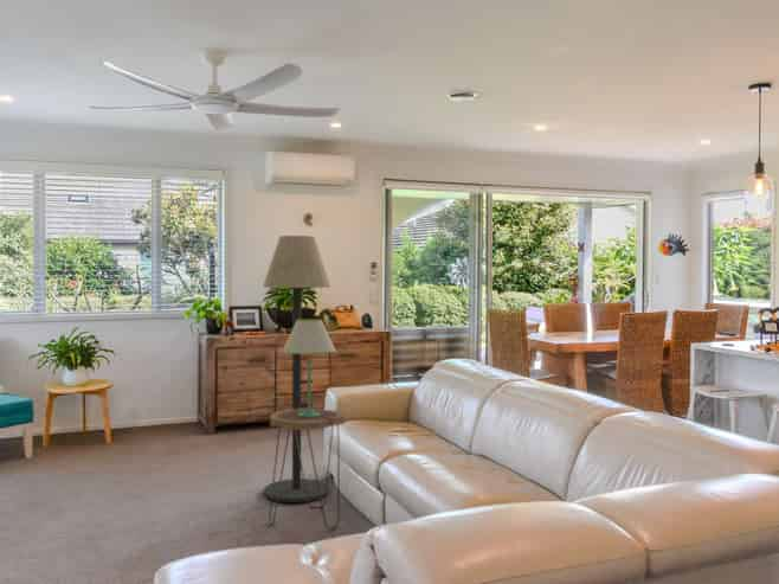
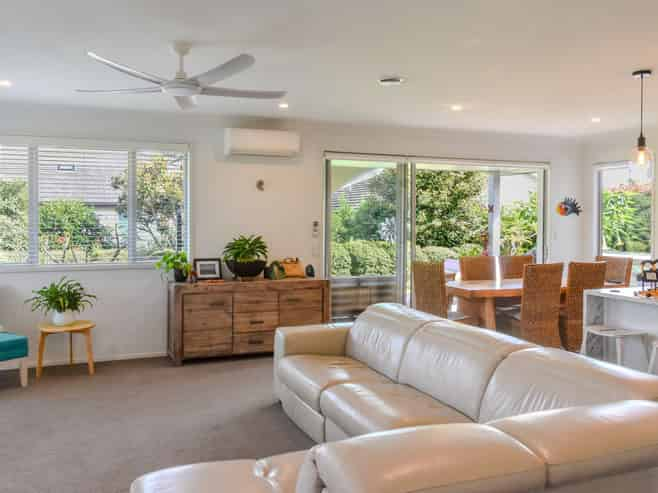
- floor lamp [262,235,333,503]
- side table [268,407,348,531]
- table lamp [281,317,337,417]
